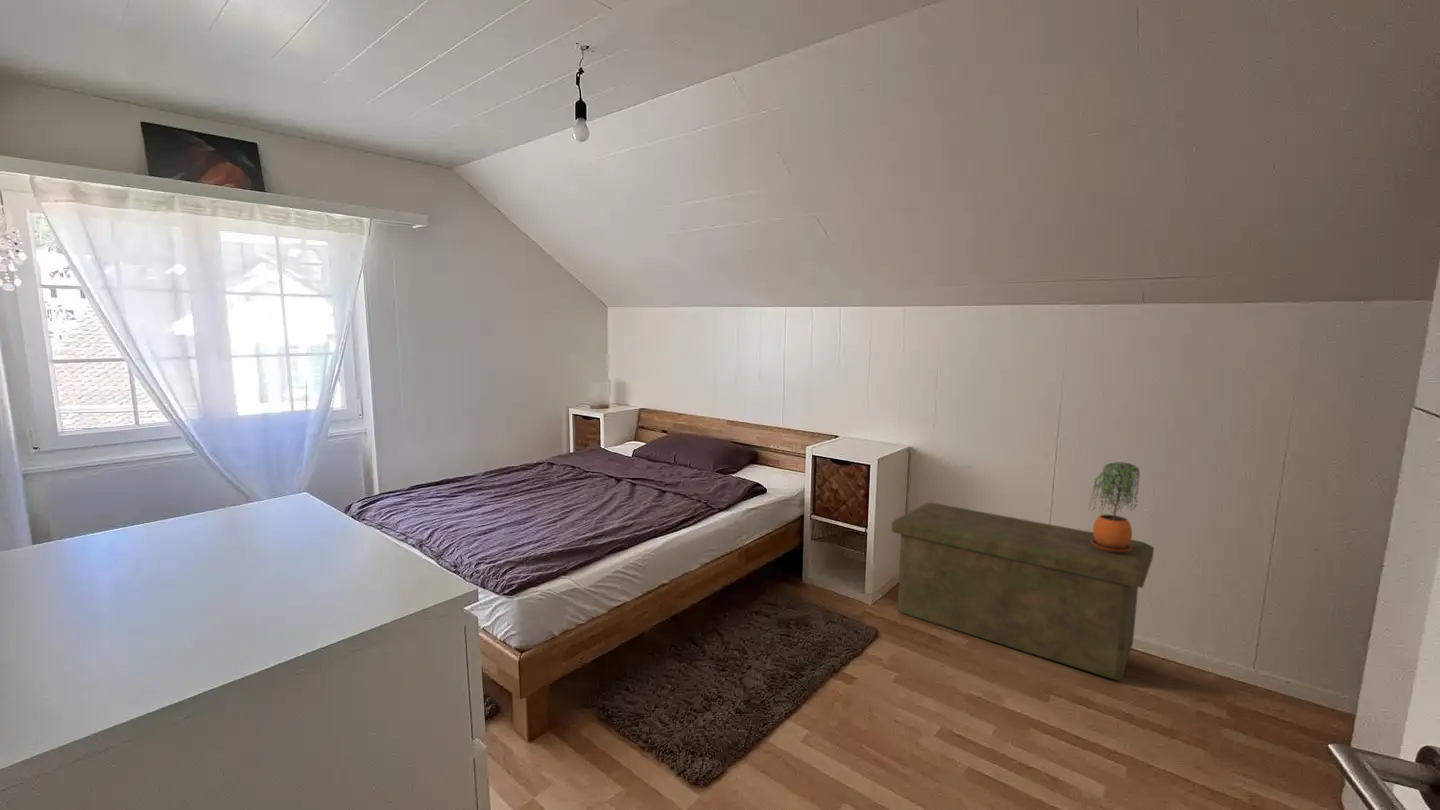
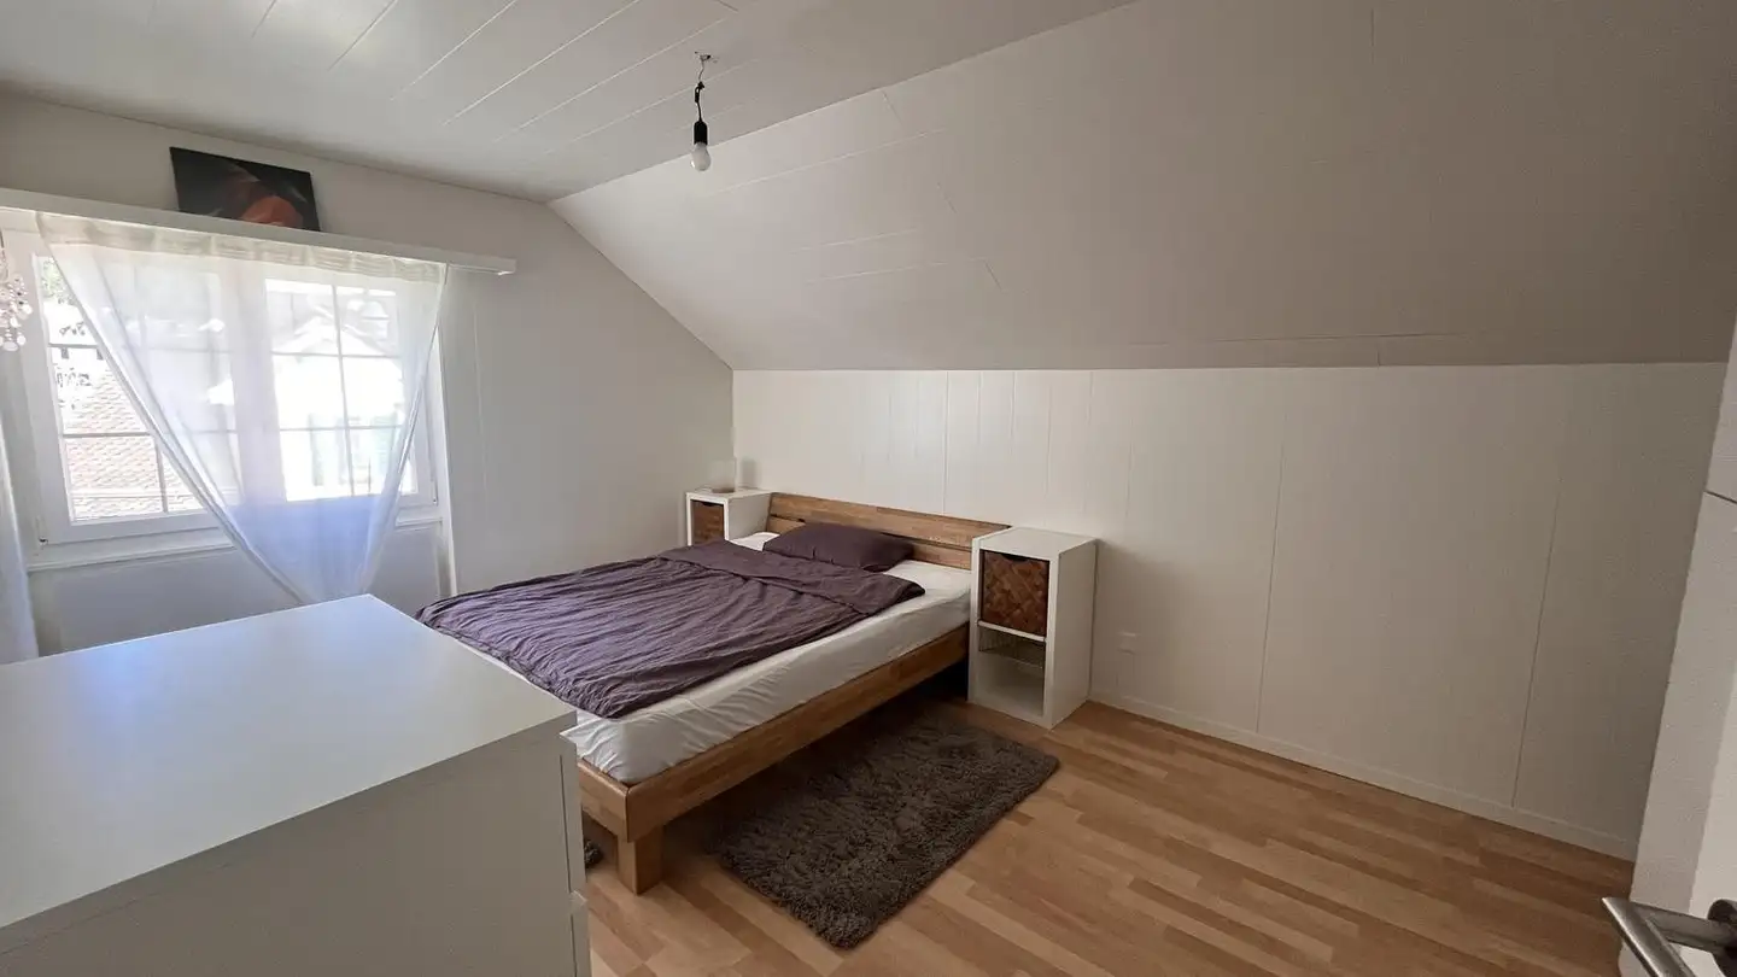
- potted plant [1087,461,1141,553]
- storage bench [890,502,1155,681]
